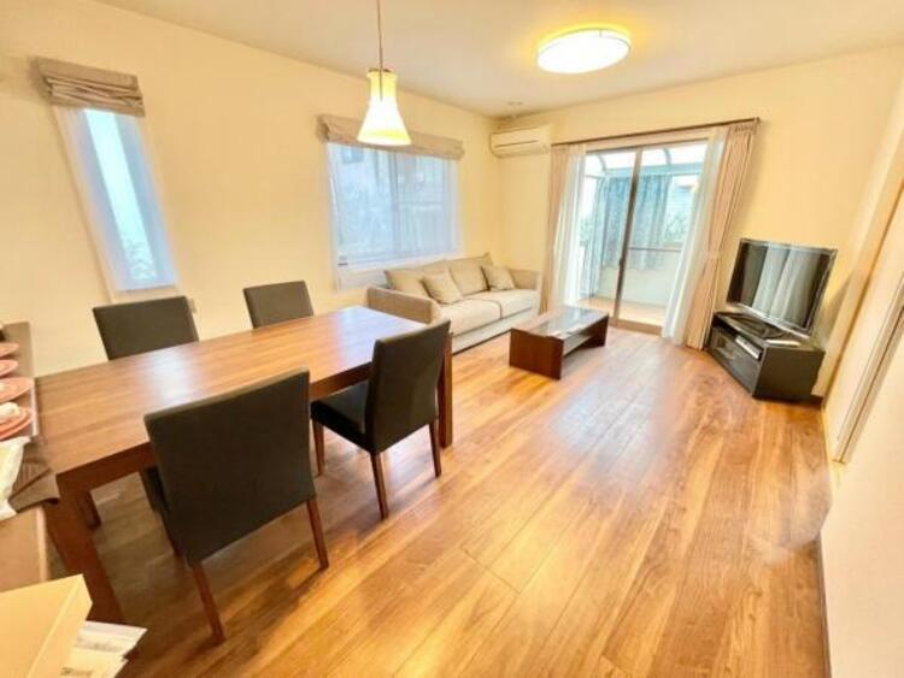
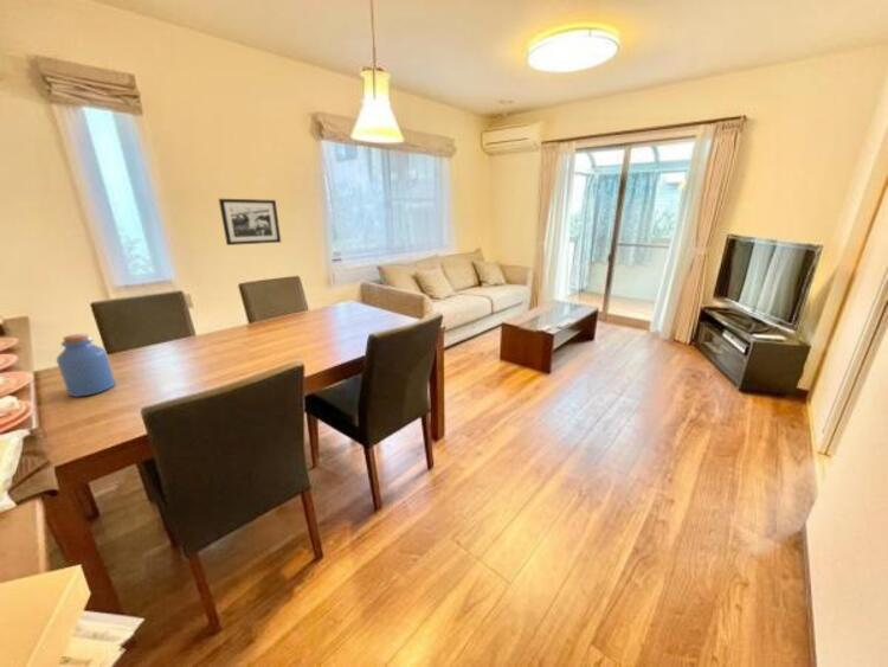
+ jar [56,333,116,398]
+ picture frame [218,198,282,246]
